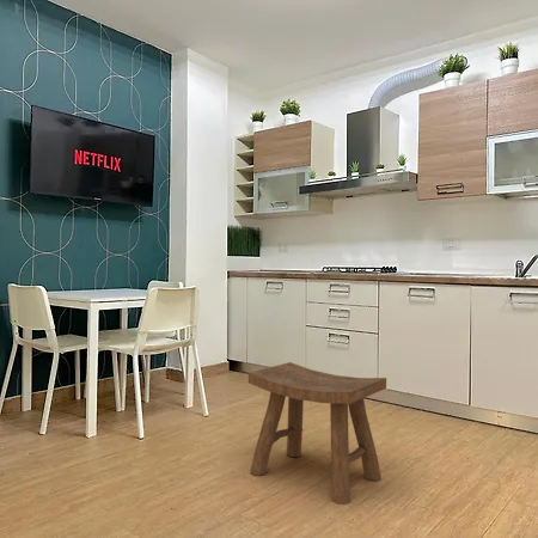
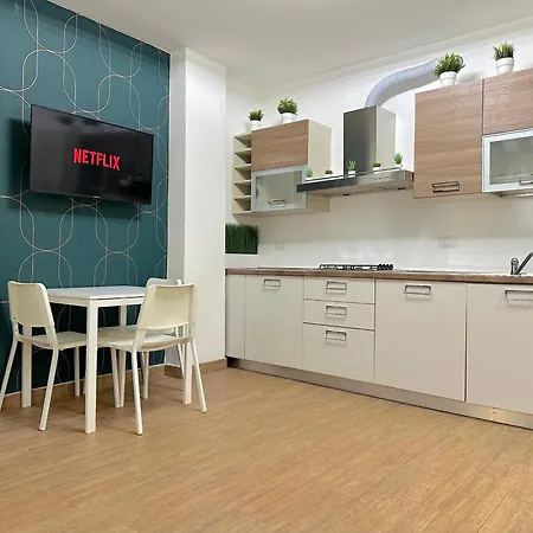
- stool [247,361,387,506]
